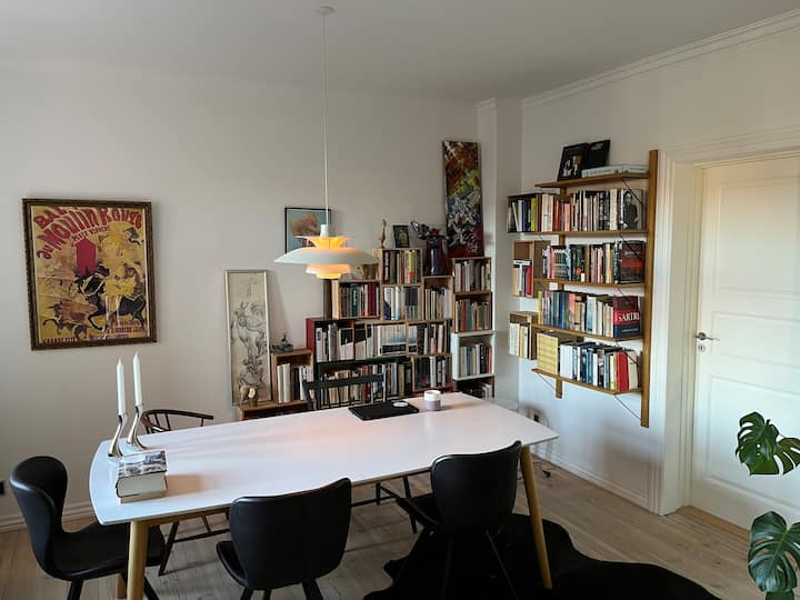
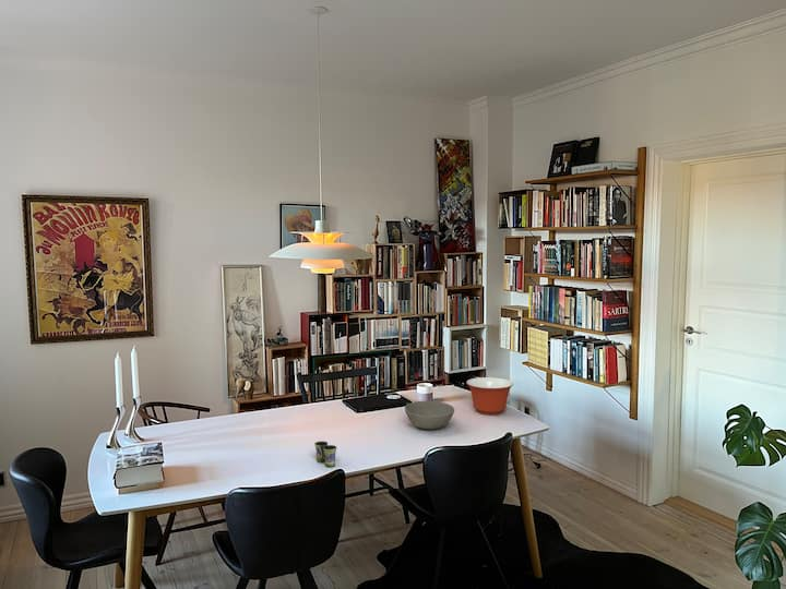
+ mixing bowl [465,376,514,416]
+ cup [313,441,337,468]
+ bowl [404,400,455,431]
